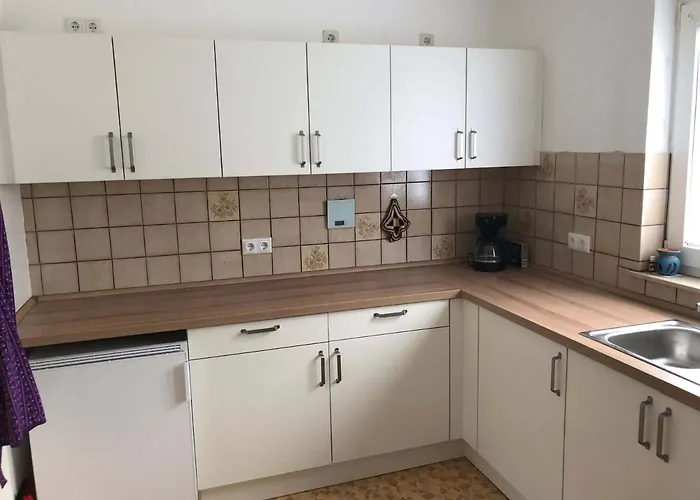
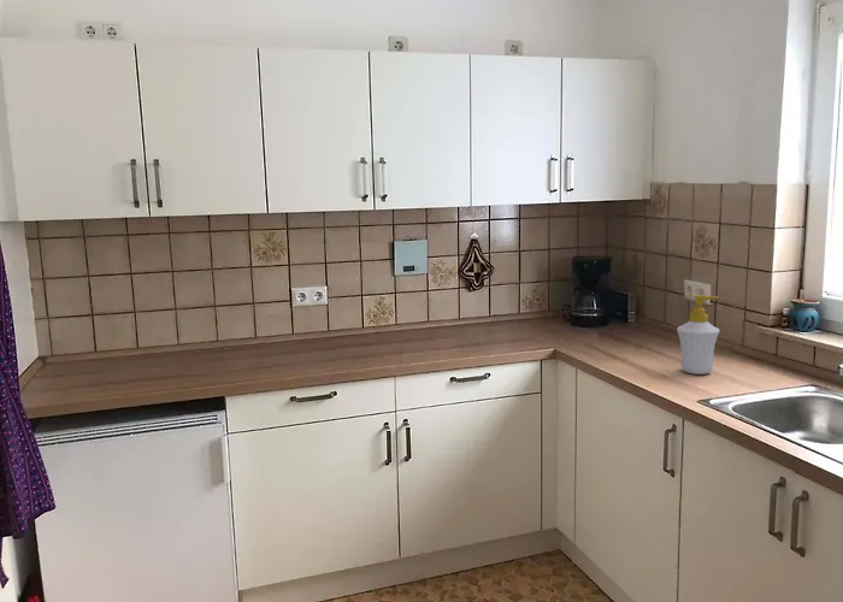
+ soap bottle [676,294,720,376]
